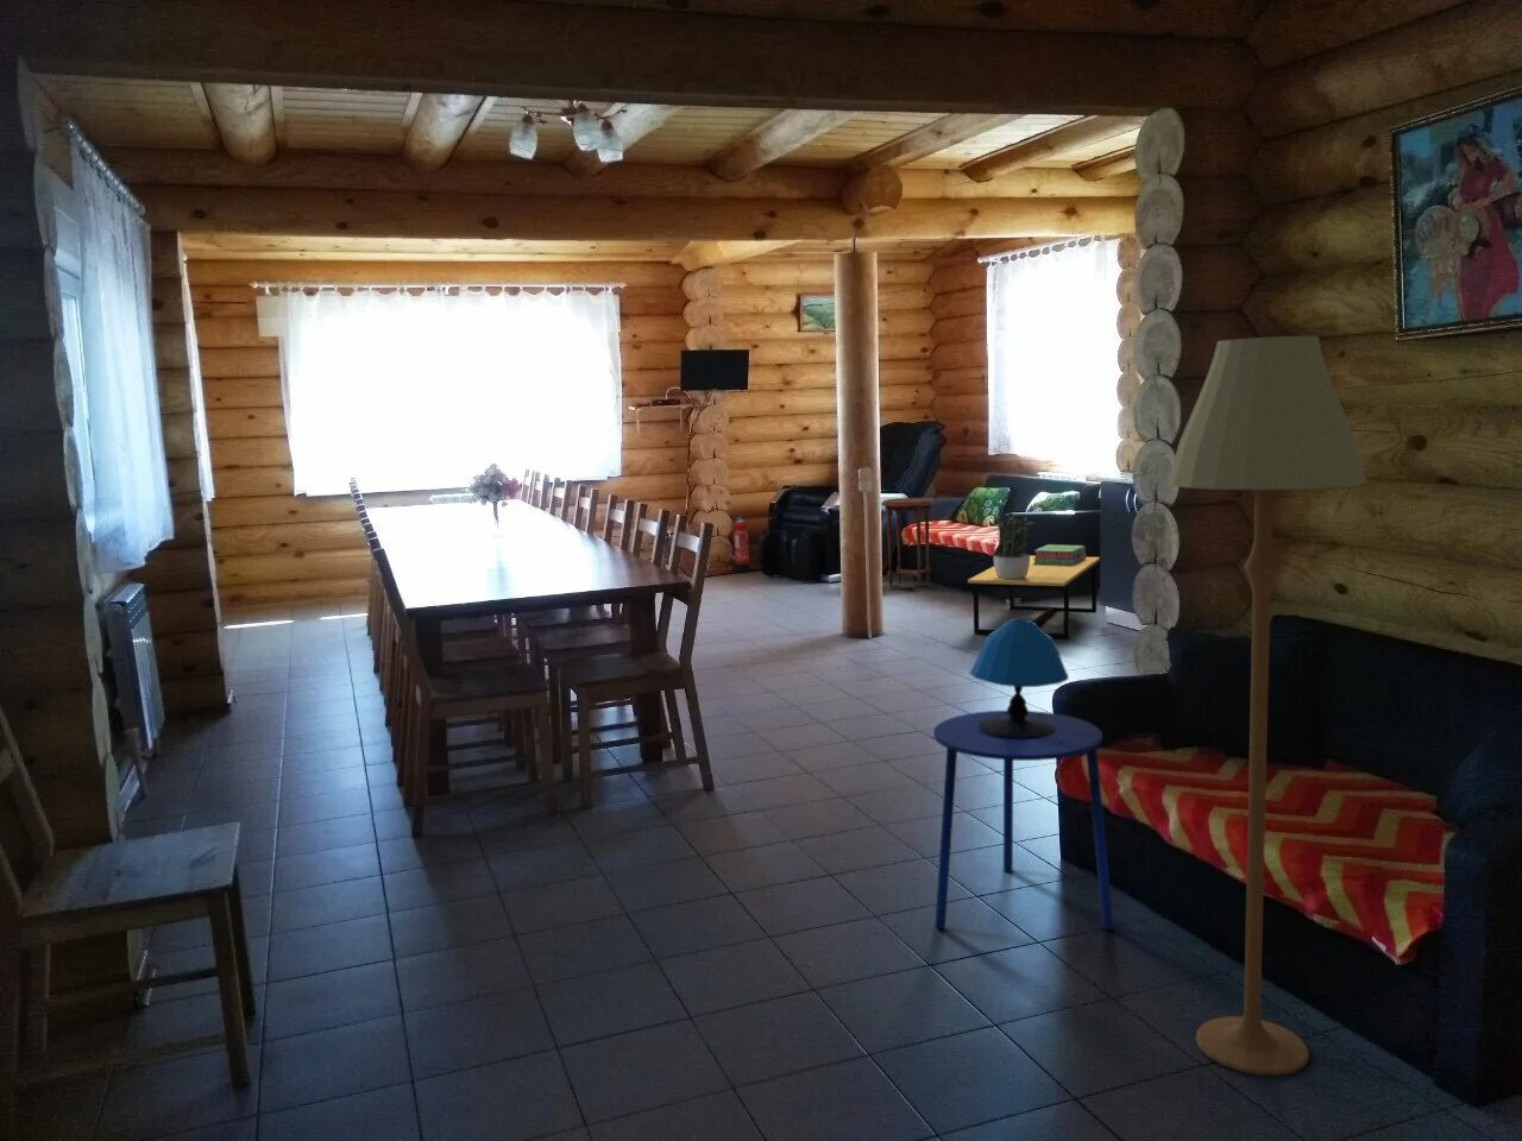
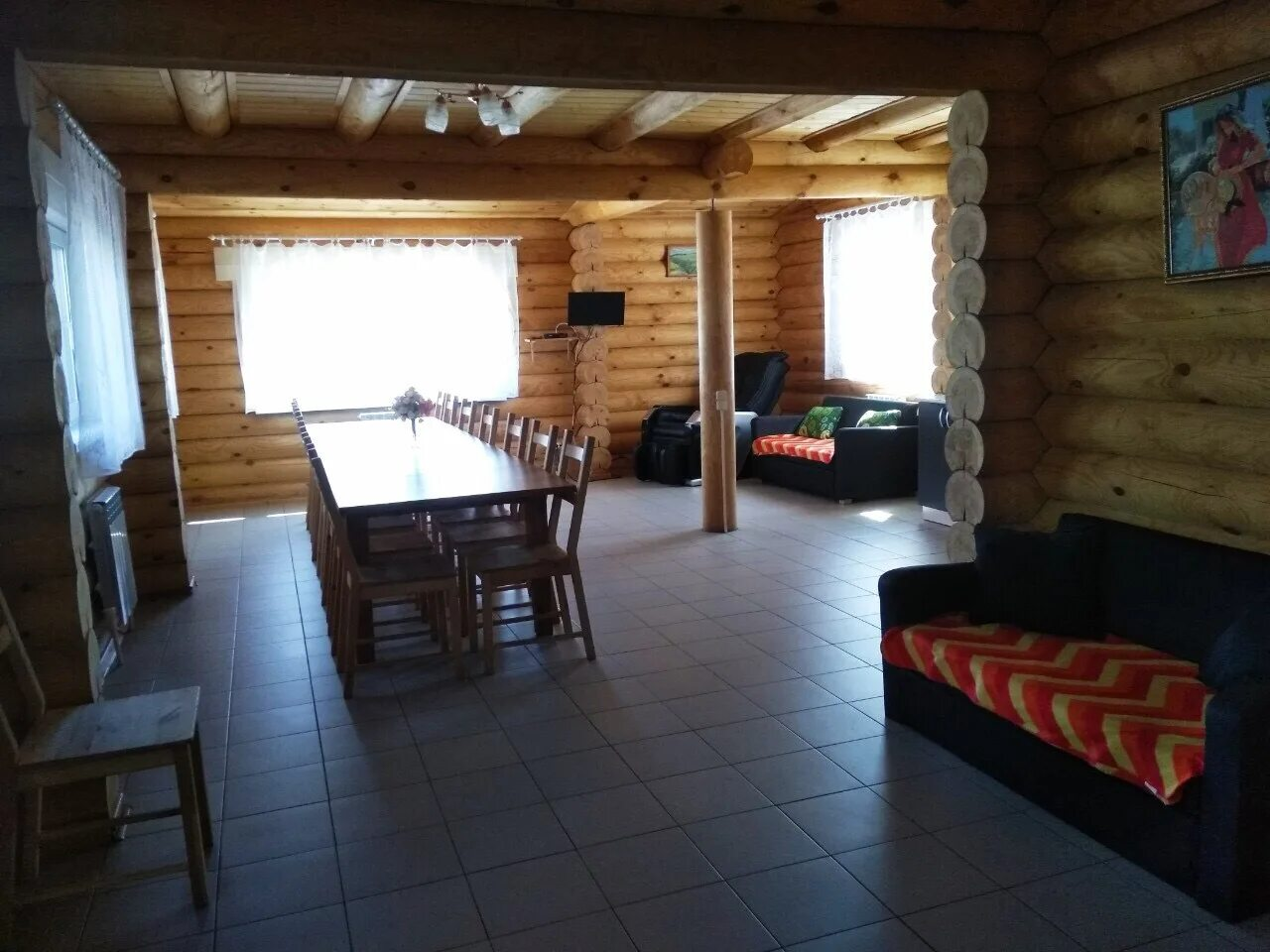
- fire extinguisher [727,509,751,573]
- table lamp [968,618,1070,738]
- potted plant [990,507,1037,580]
- side table [932,710,1116,930]
- floor lamp [1165,336,1367,1076]
- coffee table [967,555,1101,640]
- stack of books [1033,543,1088,566]
- side table [880,497,936,592]
